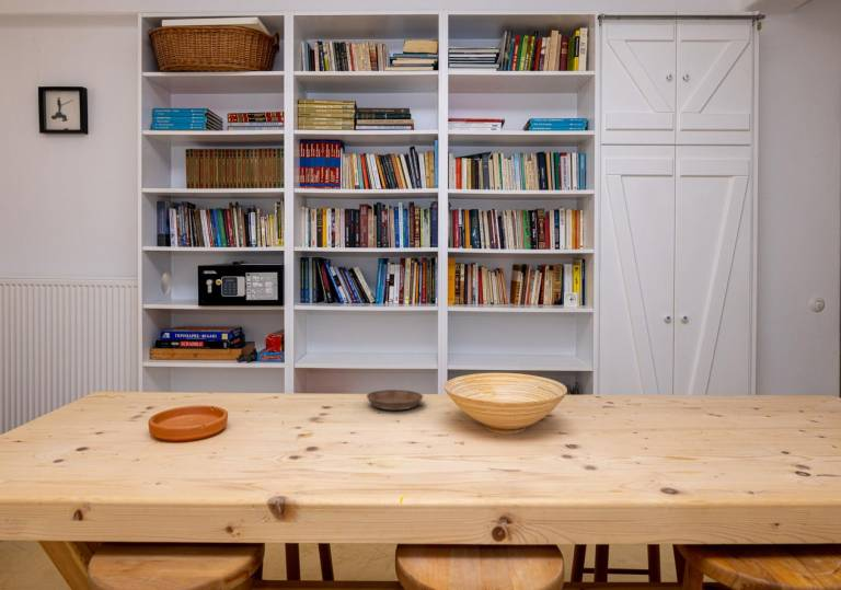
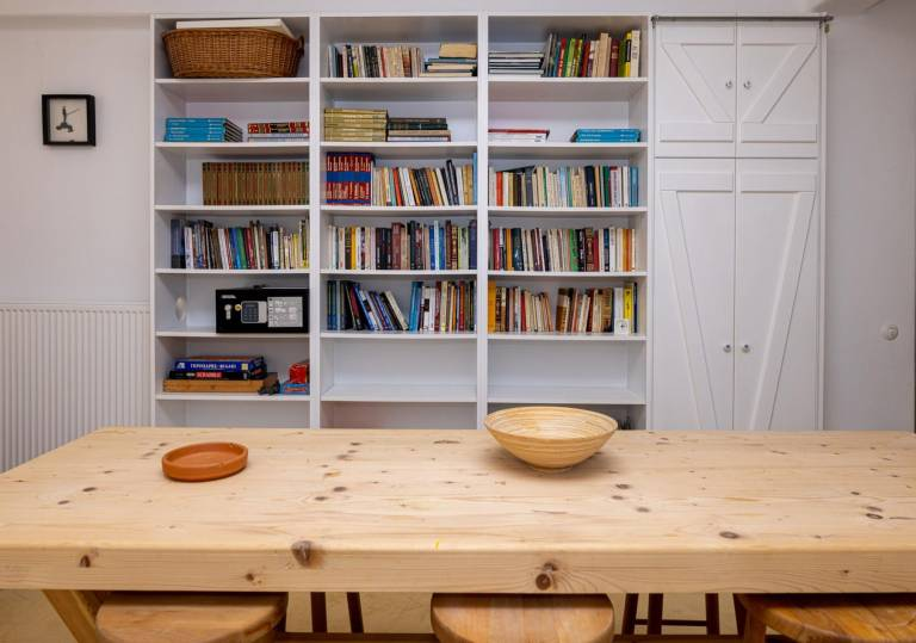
- saucer [366,389,424,412]
